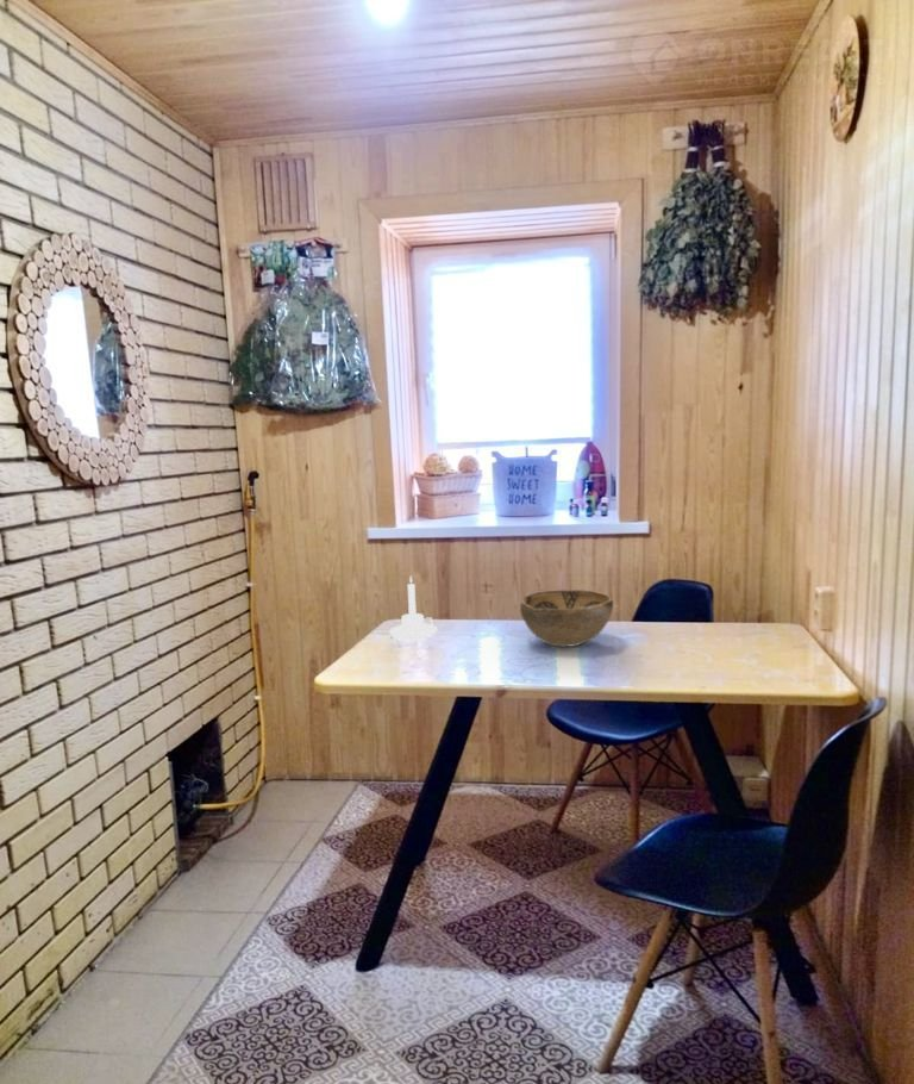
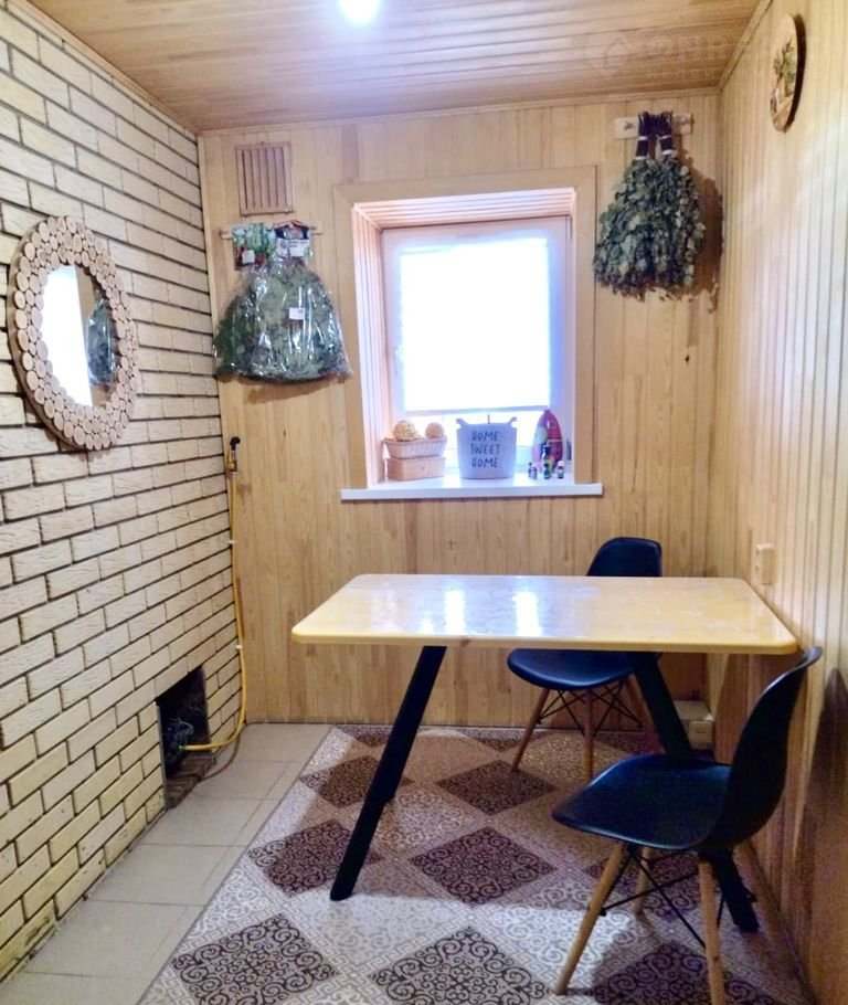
- decorative bowl [519,588,614,648]
- candle holder [388,575,438,641]
